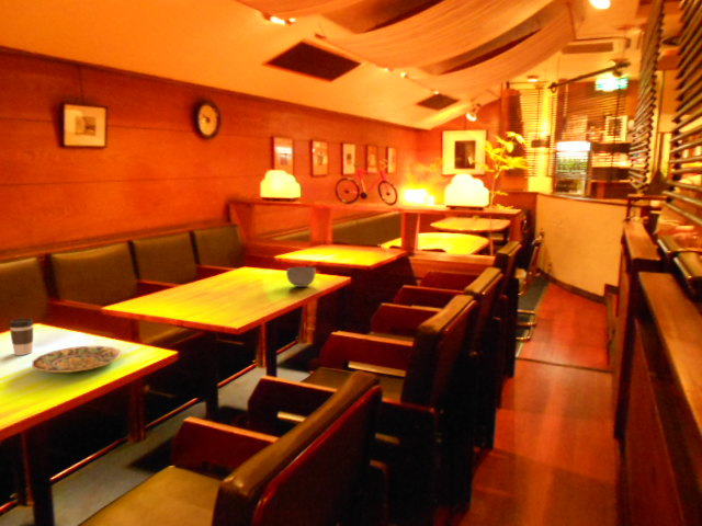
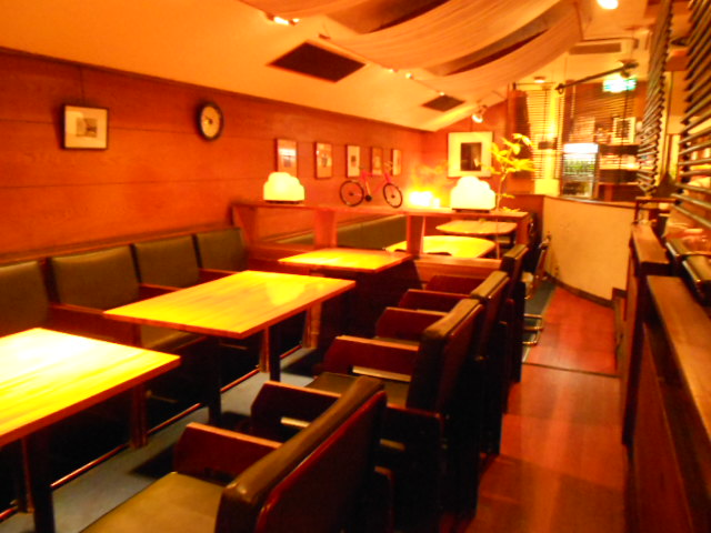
- coffee cup [8,317,35,356]
- bowl [285,266,317,288]
- plate [31,345,122,374]
